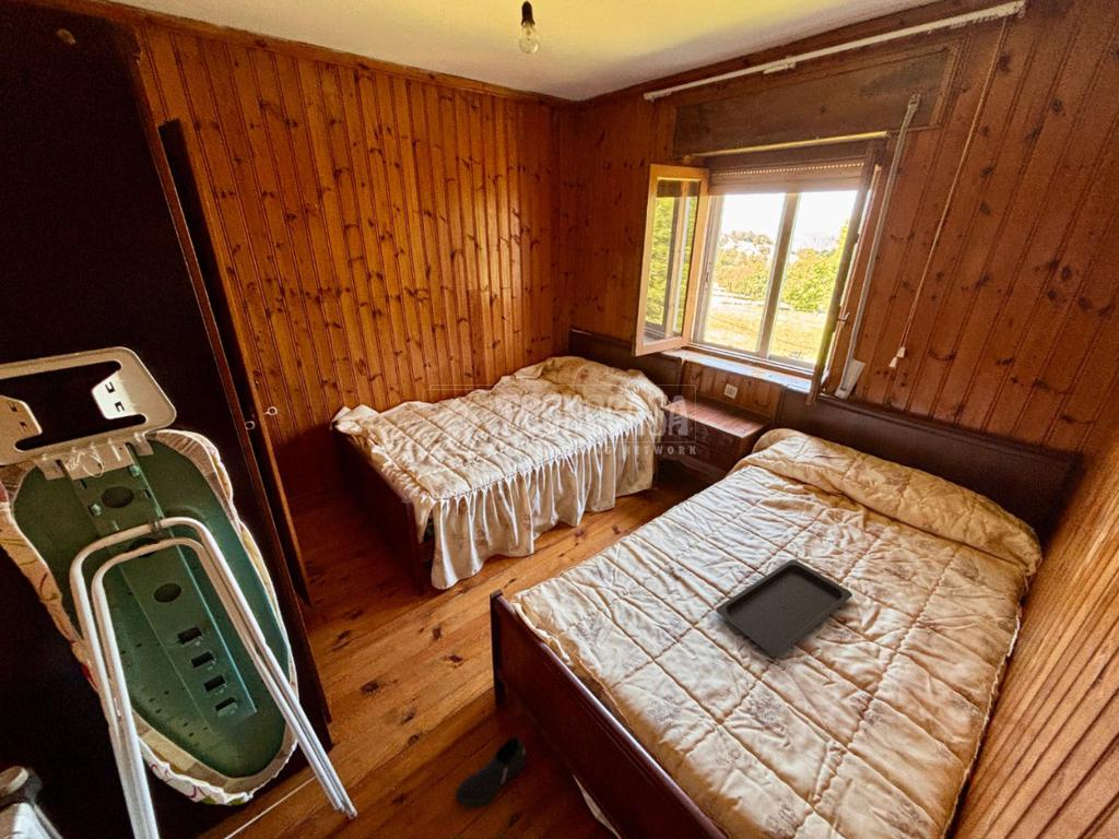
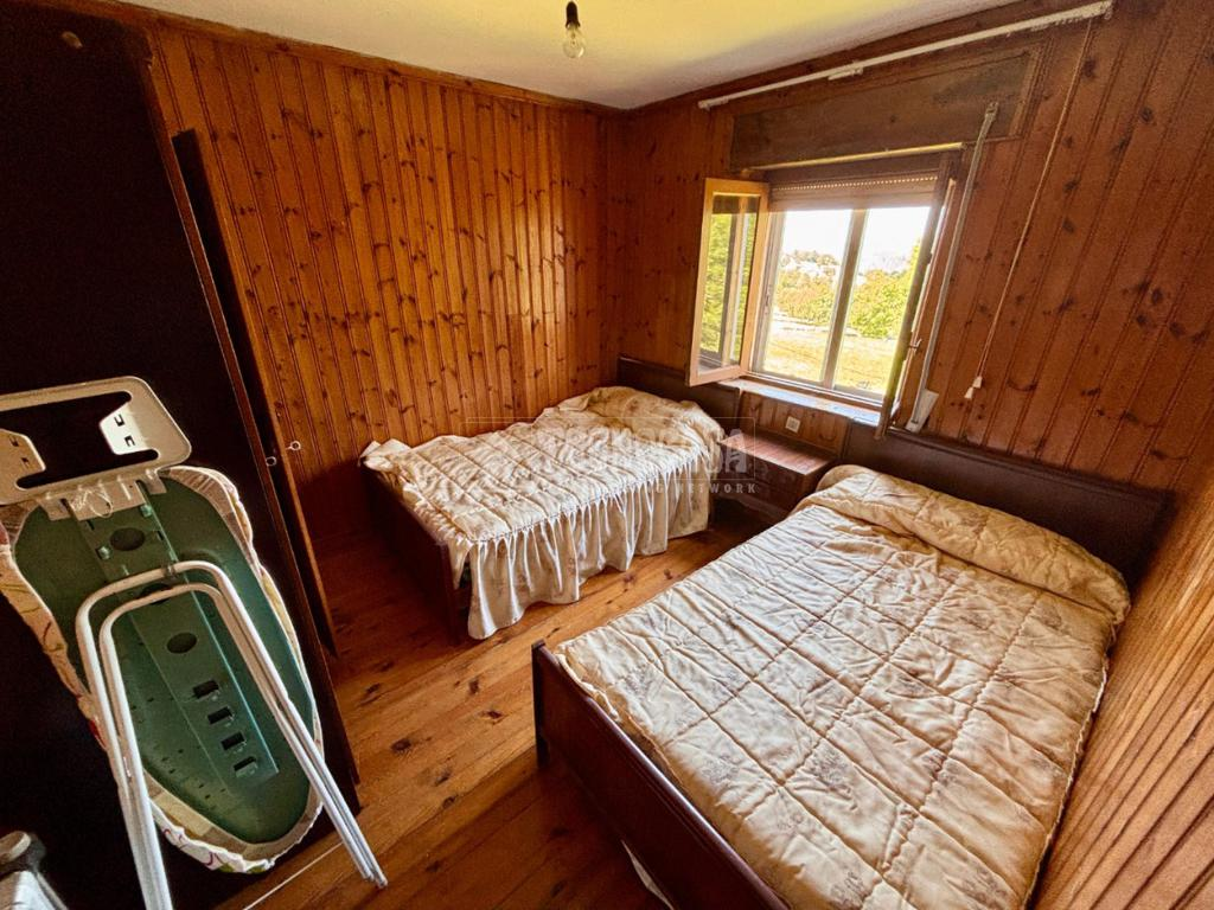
- shoe [454,735,528,810]
- serving tray [715,558,853,658]
